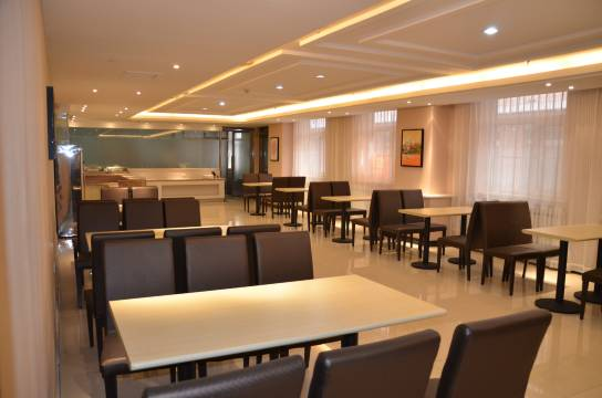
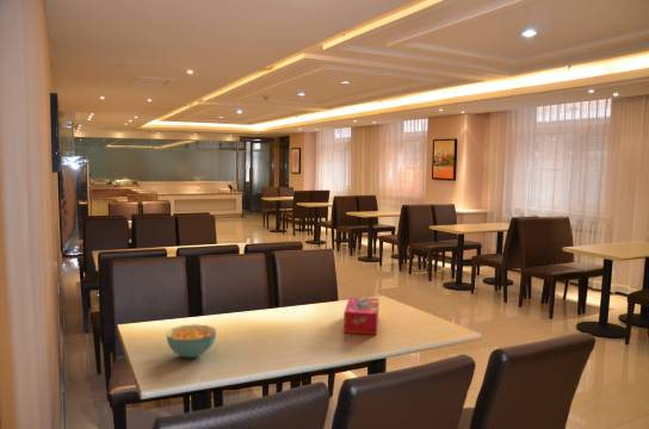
+ cereal bowl [165,323,217,359]
+ tissue box [342,296,381,336]
